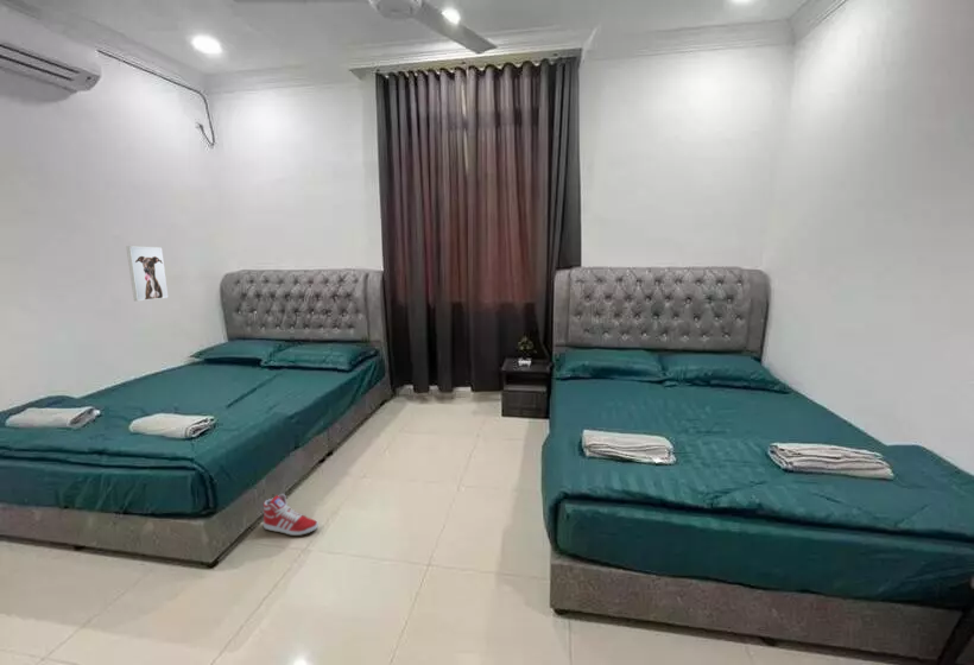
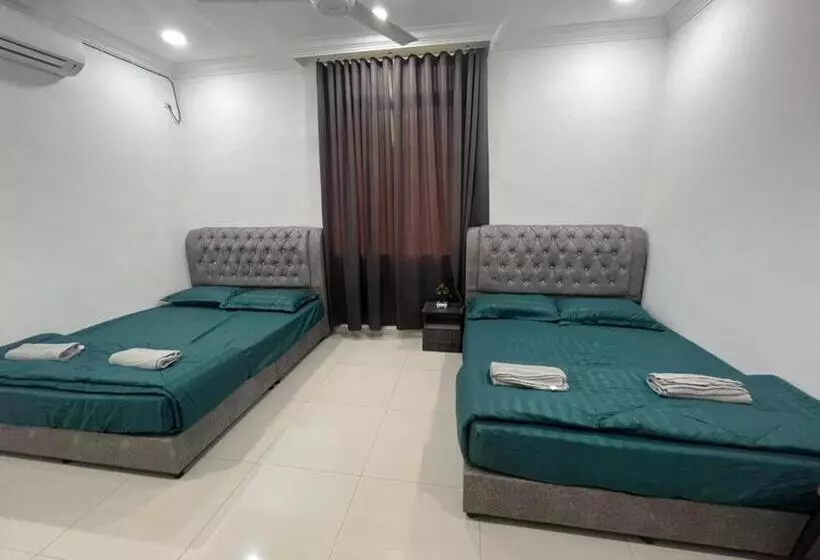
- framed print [125,246,170,302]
- sneaker [263,493,320,537]
